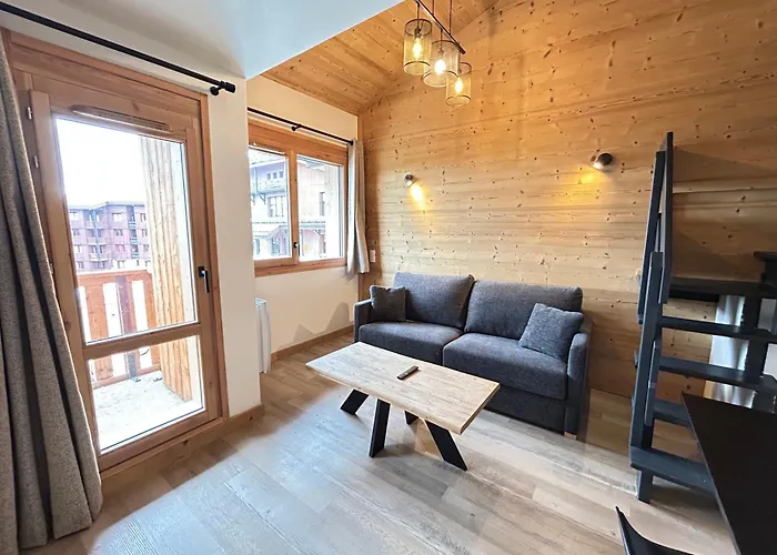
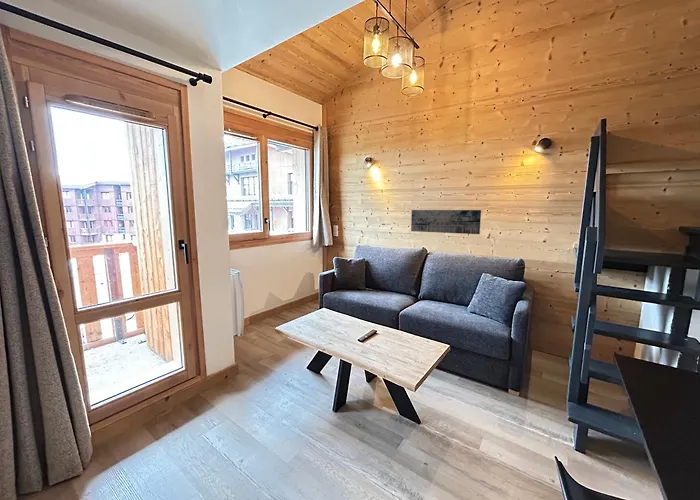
+ wall art [410,209,482,235]
